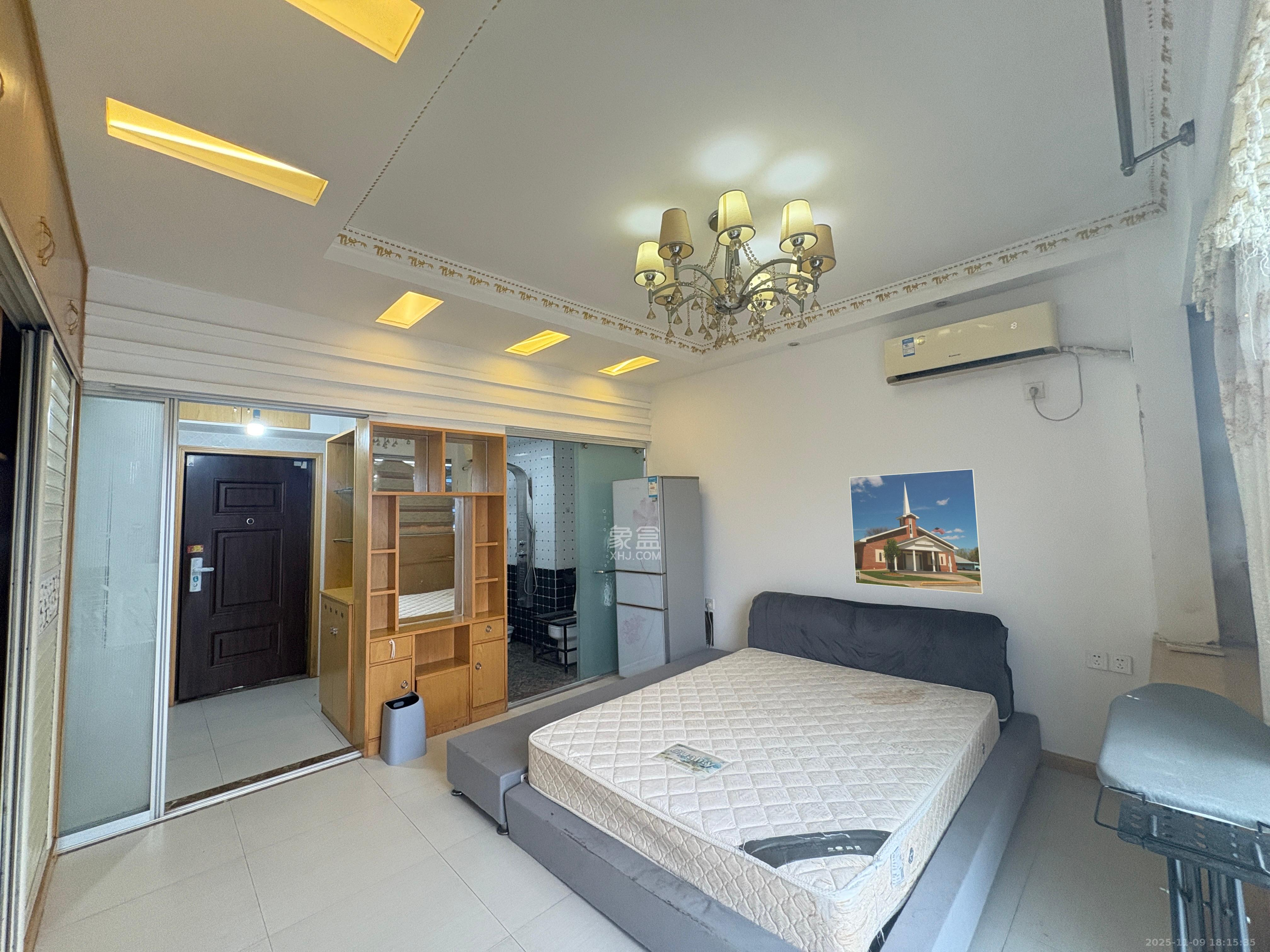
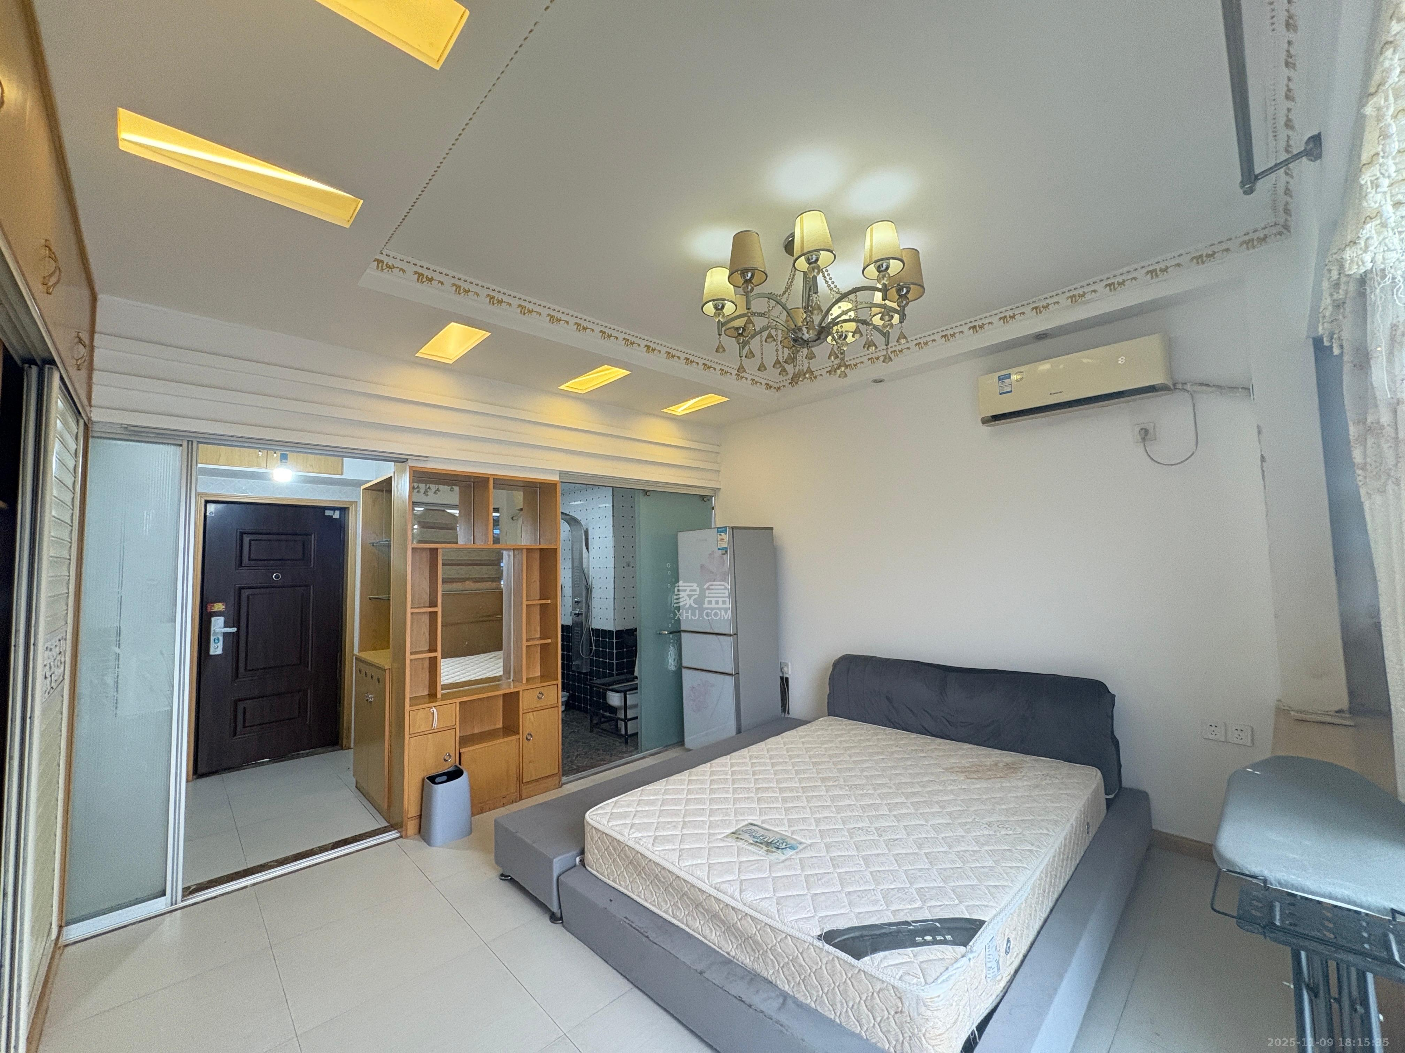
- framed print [849,468,984,594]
